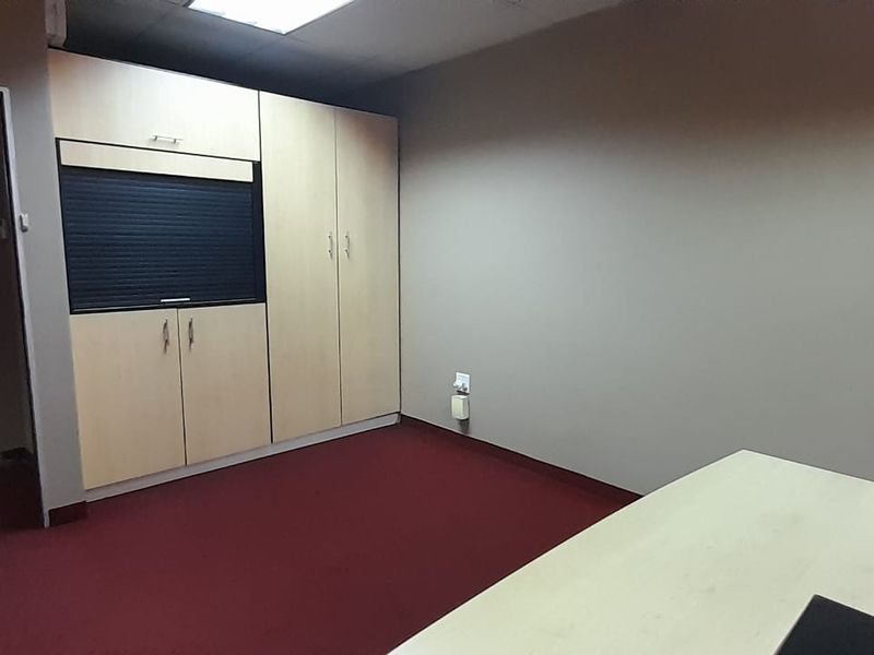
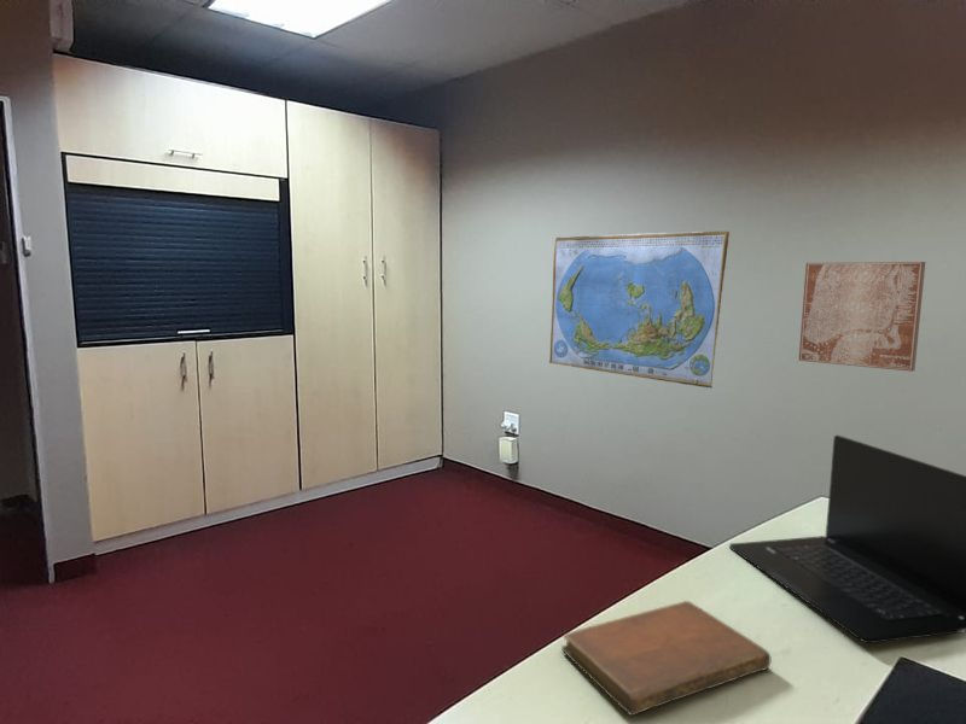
+ notebook [560,600,772,717]
+ wall art [798,261,926,373]
+ laptop [728,434,966,644]
+ world map [548,229,731,390]
